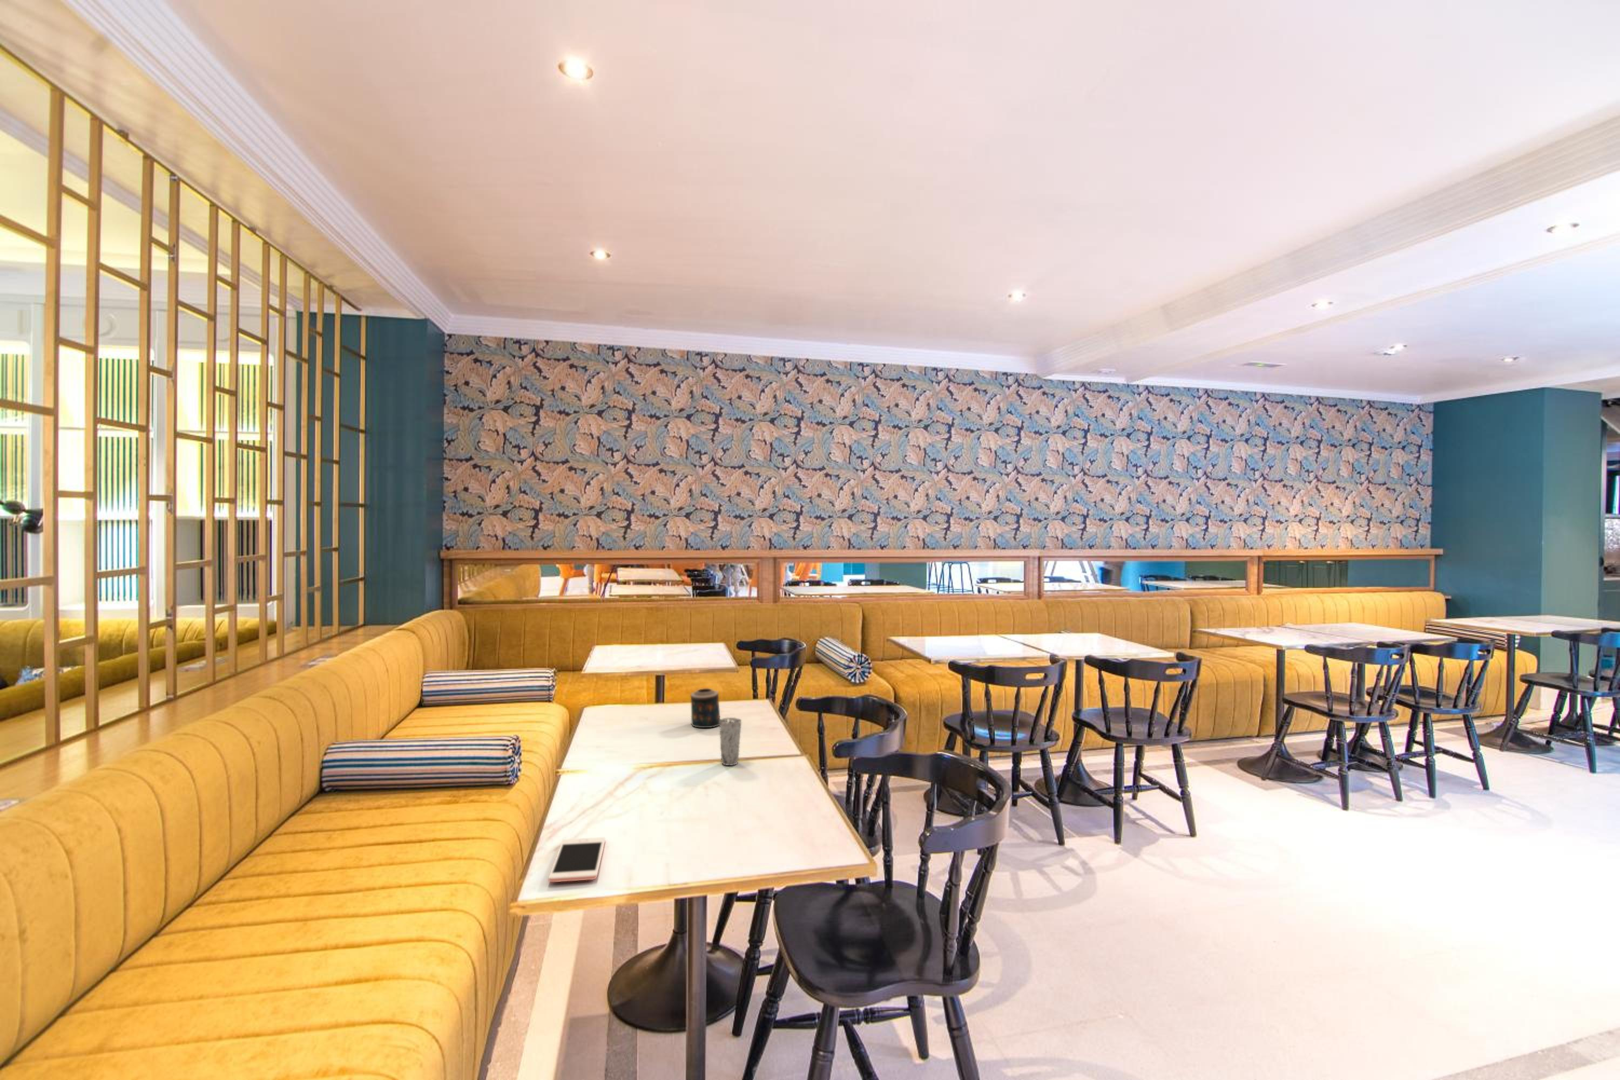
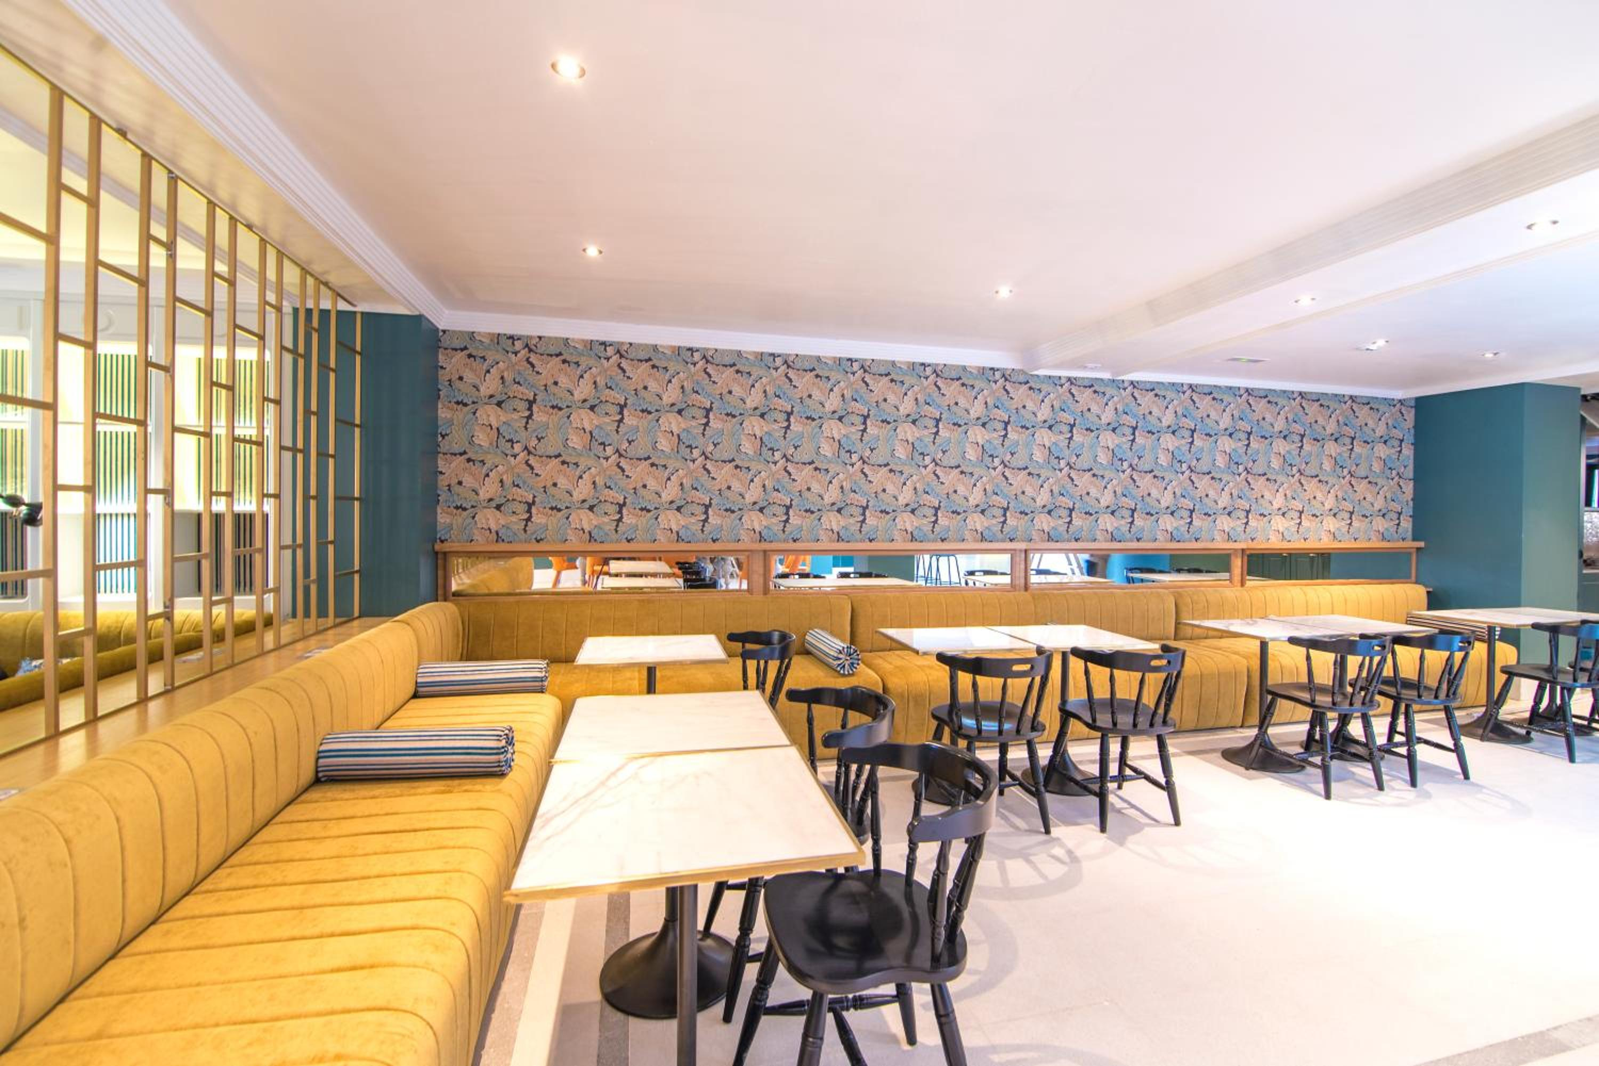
- cell phone [548,837,606,882]
- candle [690,688,721,728]
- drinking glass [719,717,742,767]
